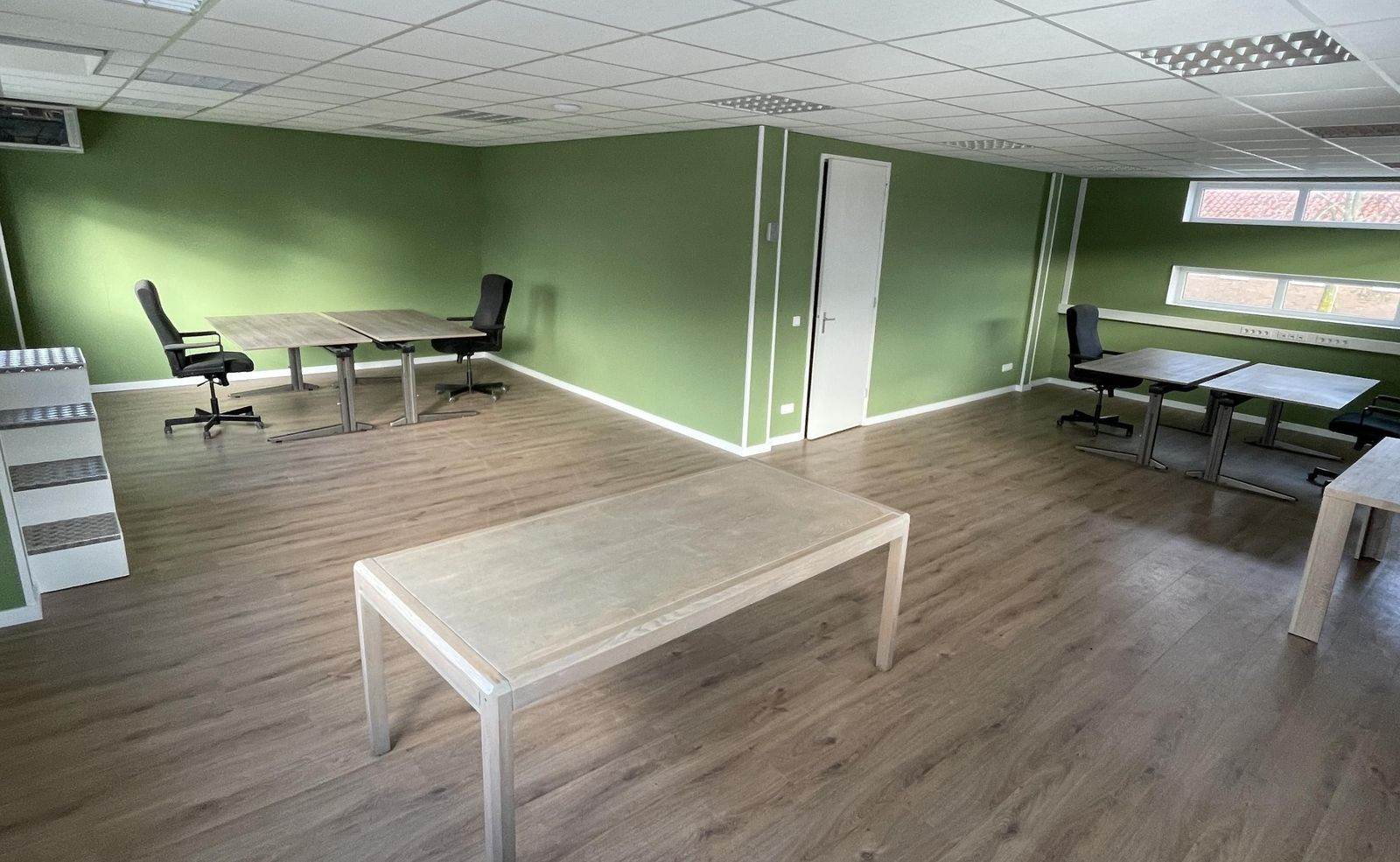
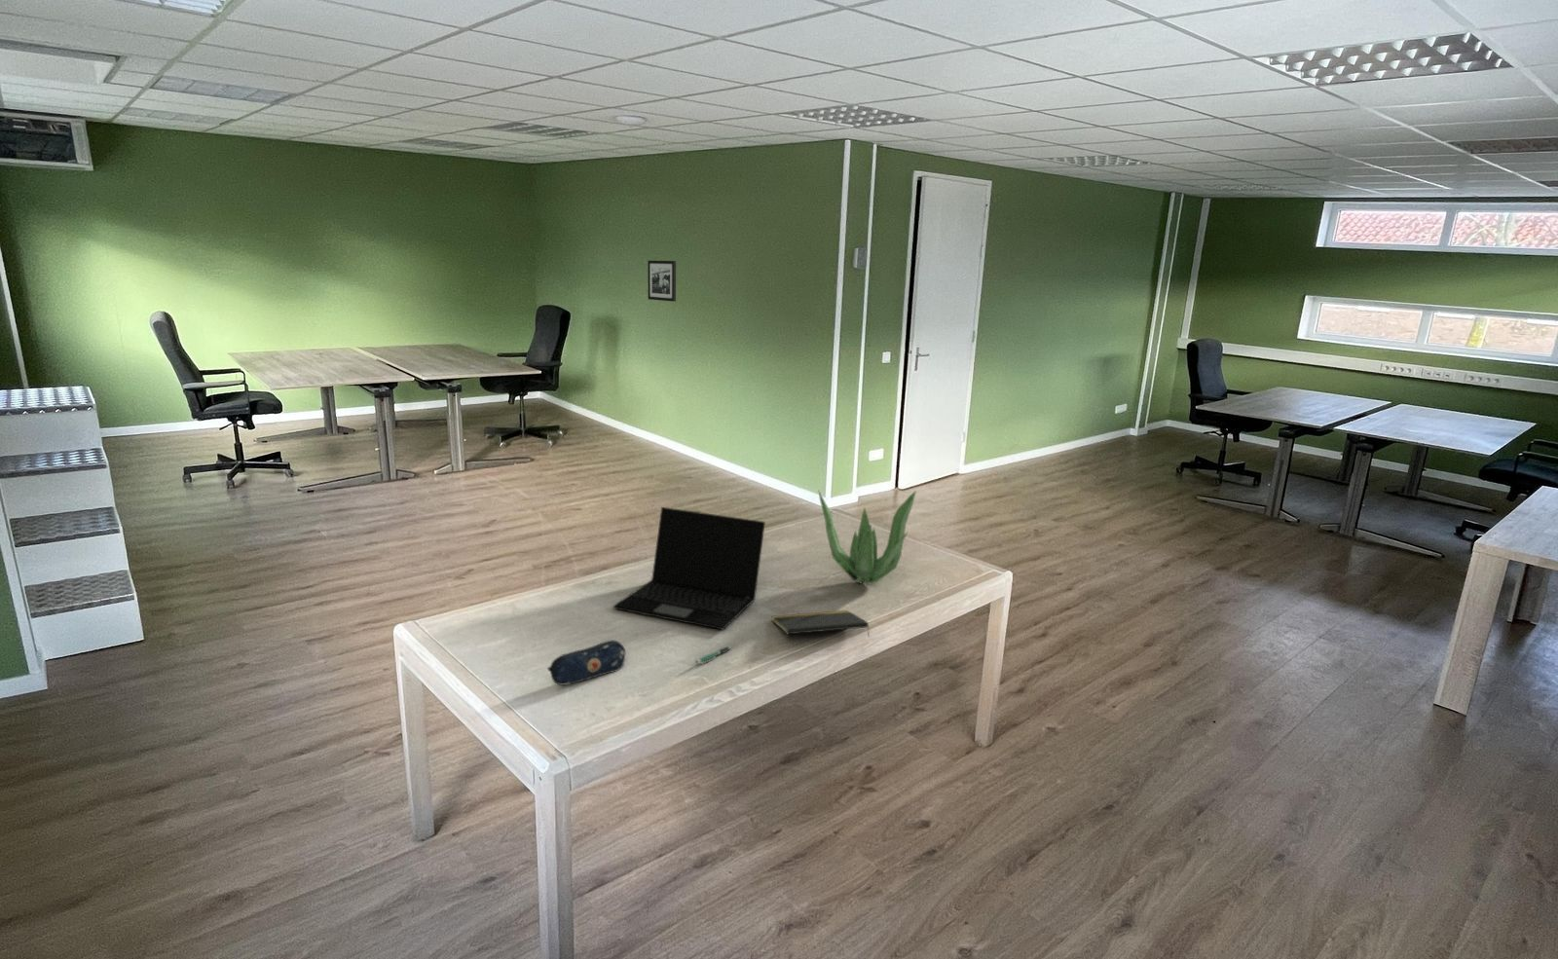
+ pencil case [548,639,627,686]
+ pen [694,645,732,665]
+ picture frame [647,260,677,303]
+ plant [818,490,917,585]
+ laptop [612,506,767,631]
+ notepad [771,610,870,639]
